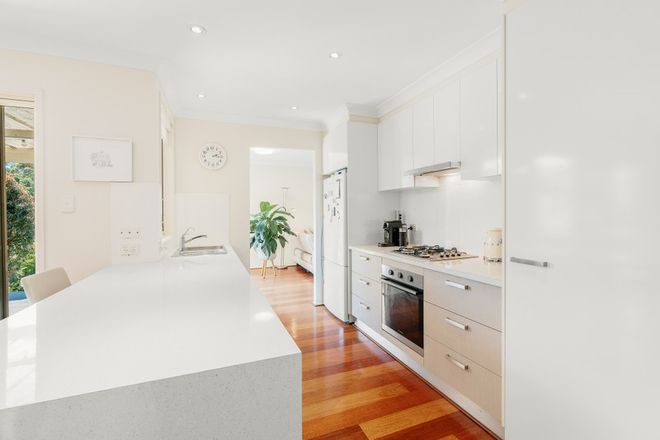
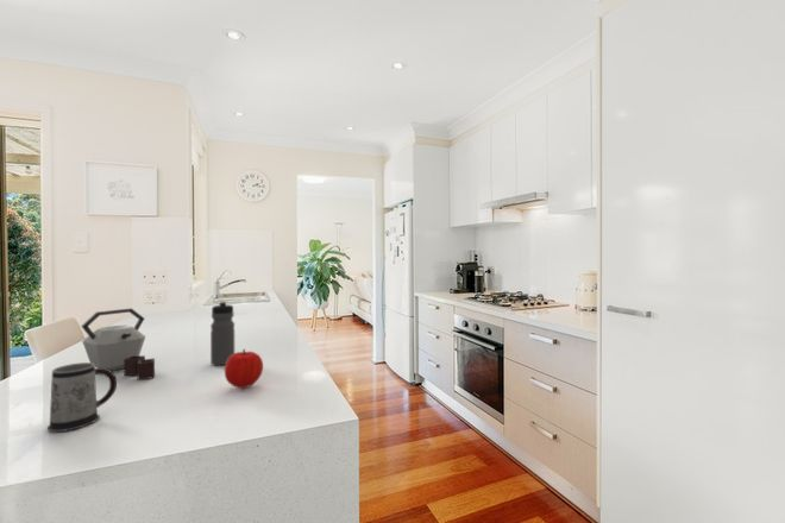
+ fruit [224,348,264,390]
+ mug [46,361,118,433]
+ water bottle [209,300,236,366]
+ kettle [80,307,156,382]
